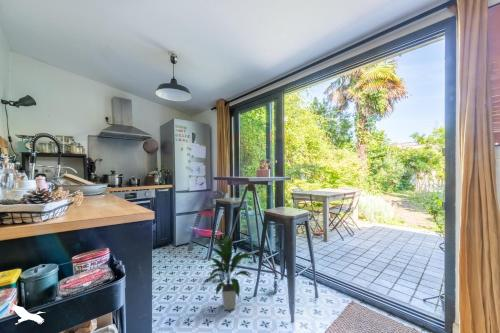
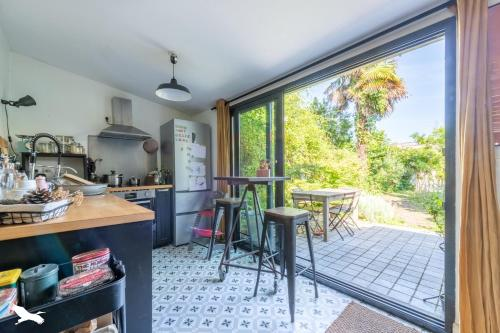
- indoor plant [199,235,256,311]
